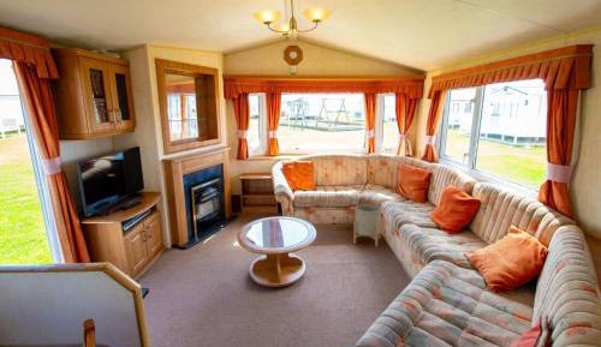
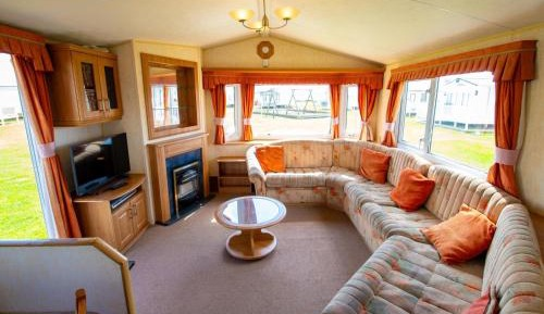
- planter [352,203,382,247]
